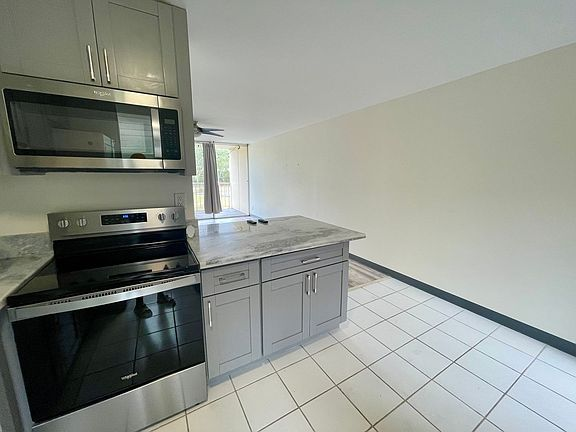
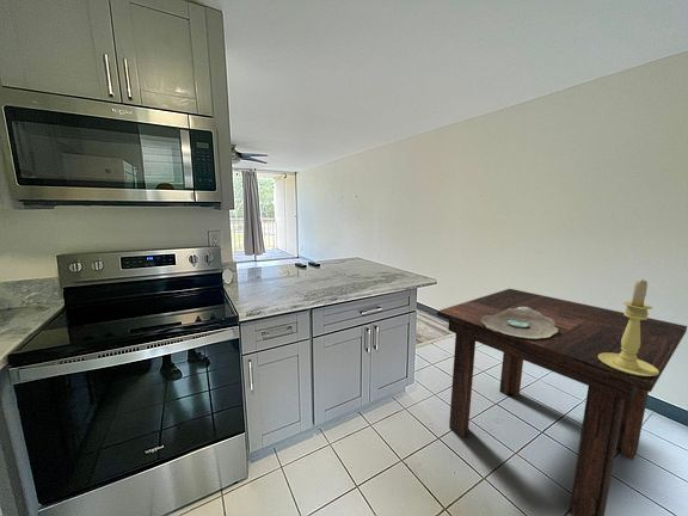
+ decorative bowl [480,307,558,338]
+ candle holder [598,278,659,376]
+ dining table [436,288,688,516]
